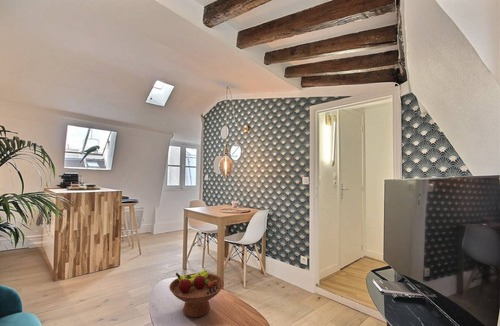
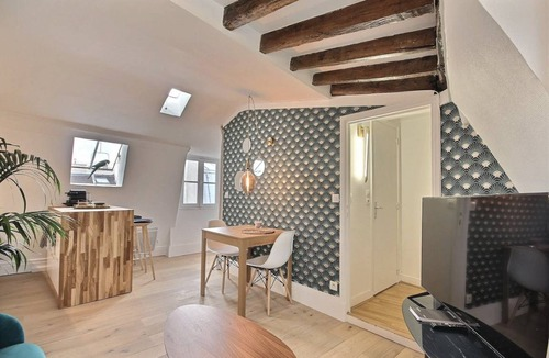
- fruit bowl [168,269,225,318]
